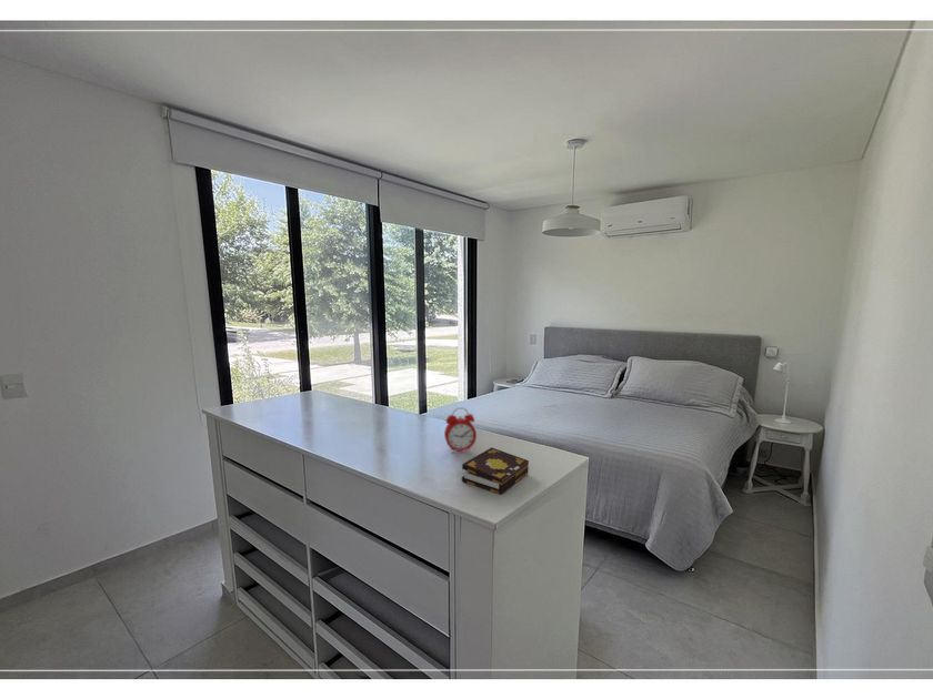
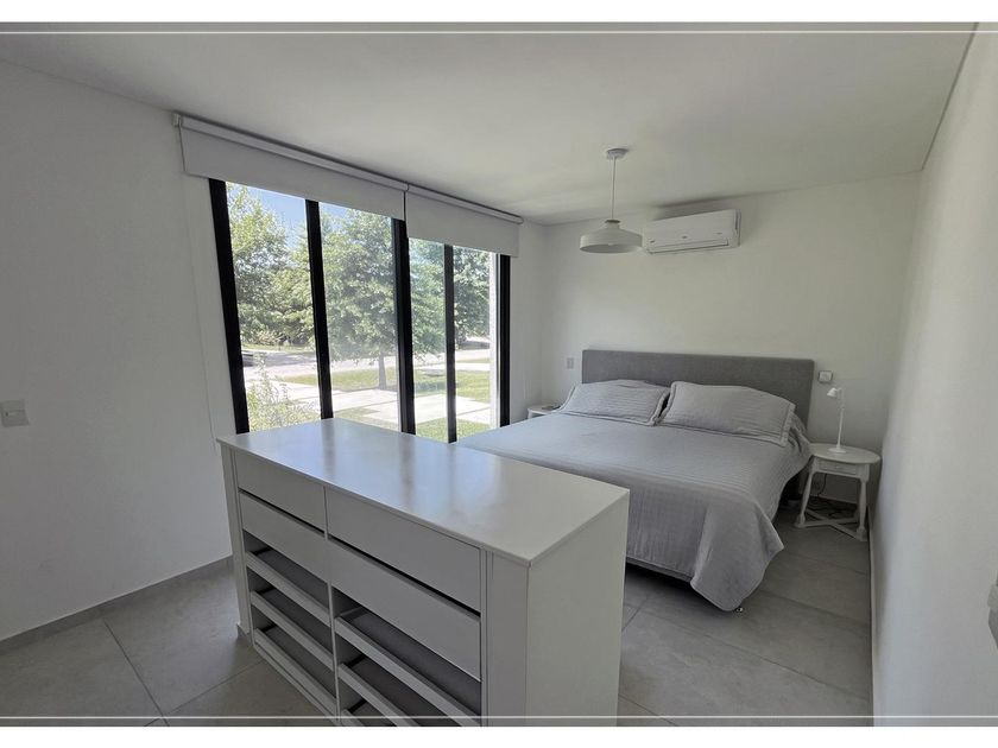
- book [461,446,530,496]
- alarm clock [443,406,478,455]
